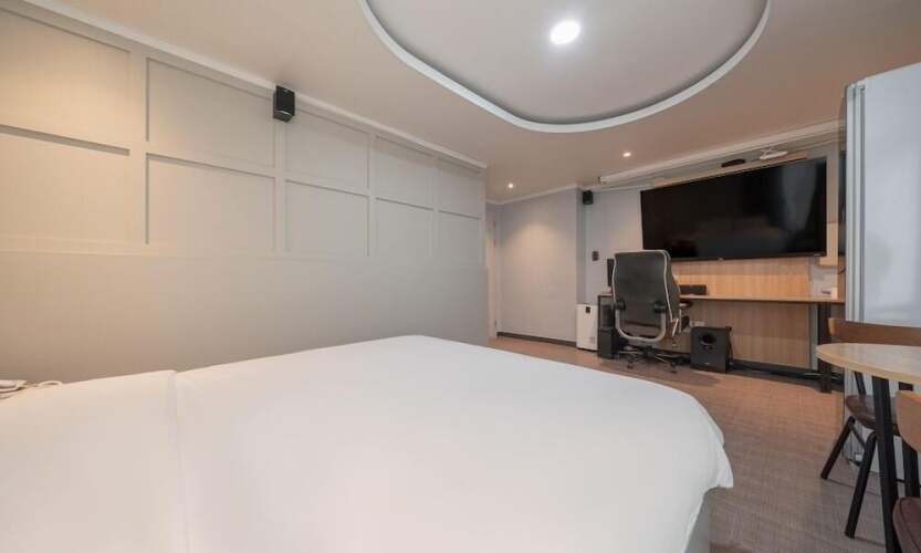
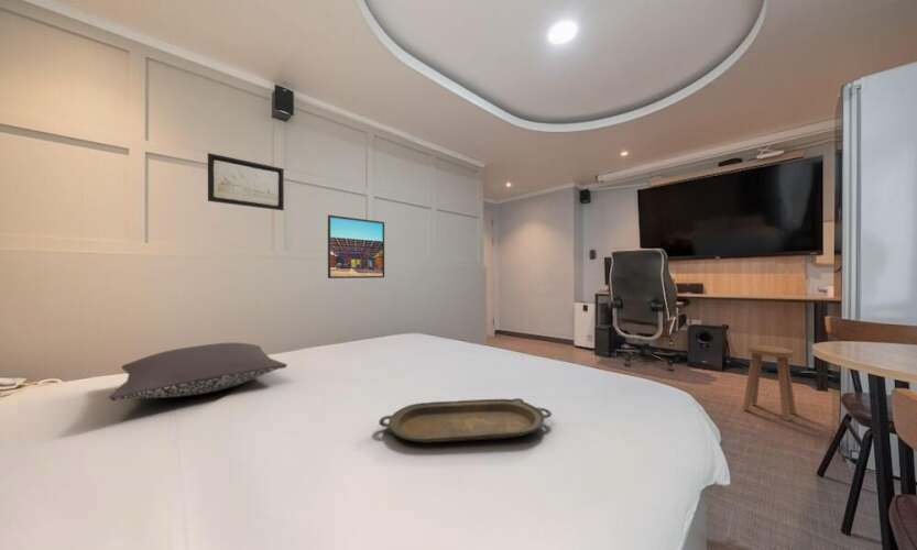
+ stool [742,344,797,422]
+ serving tray [378,397,553,444]
+ pillow [108,342,288,402]
+ wall art [207,152,285,211]
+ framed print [327,215,385,279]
